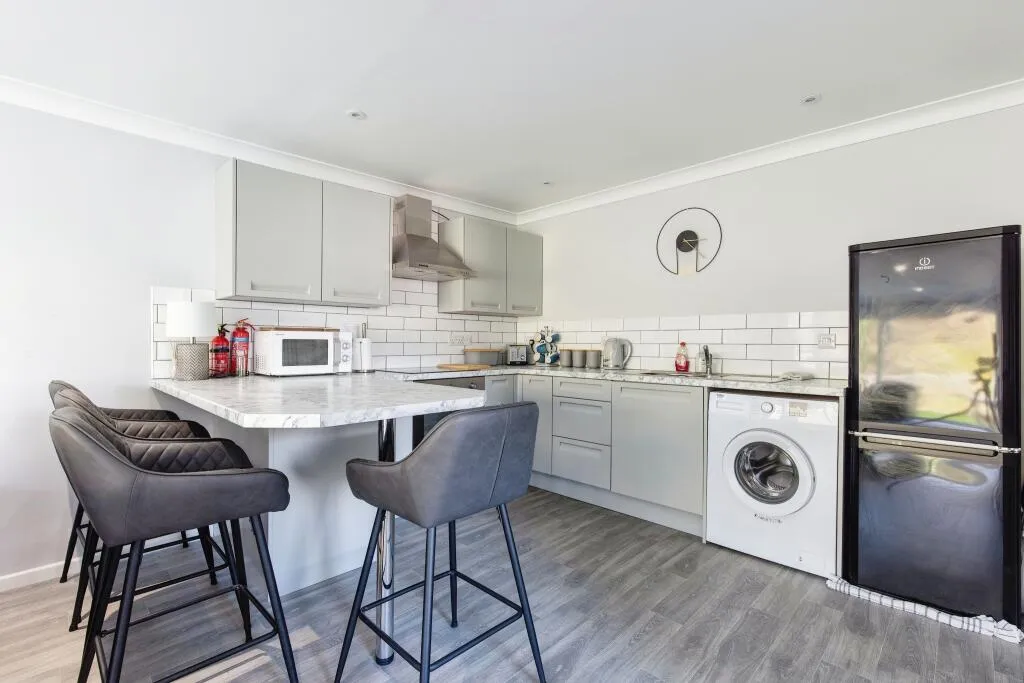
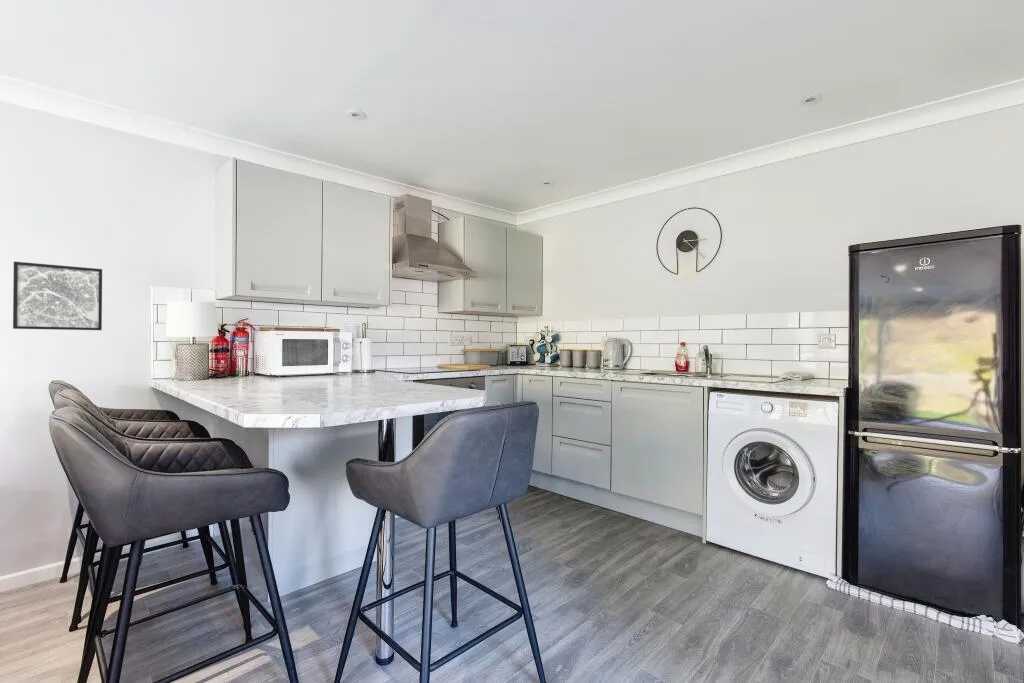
+ wall art [12,261,103,331]
